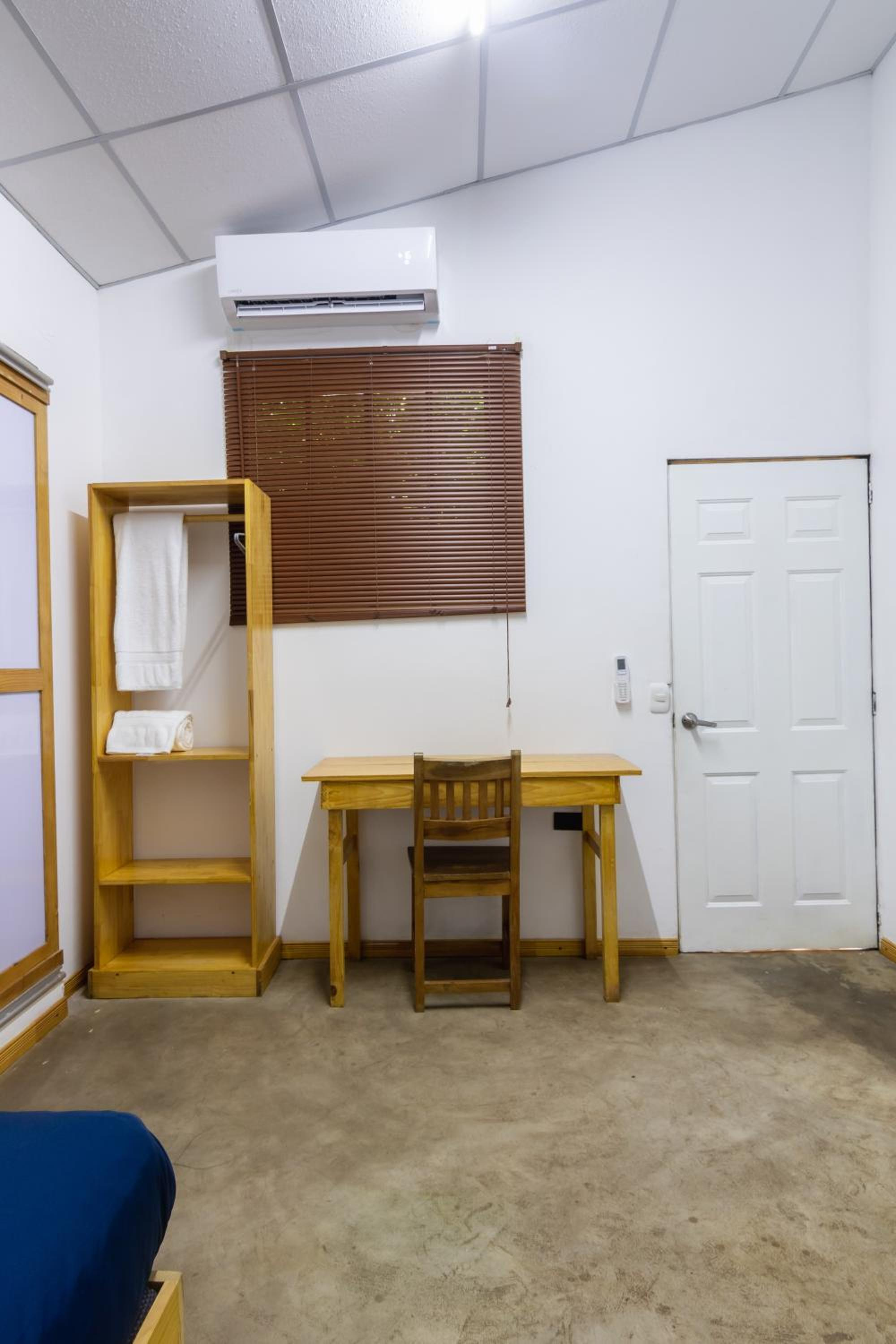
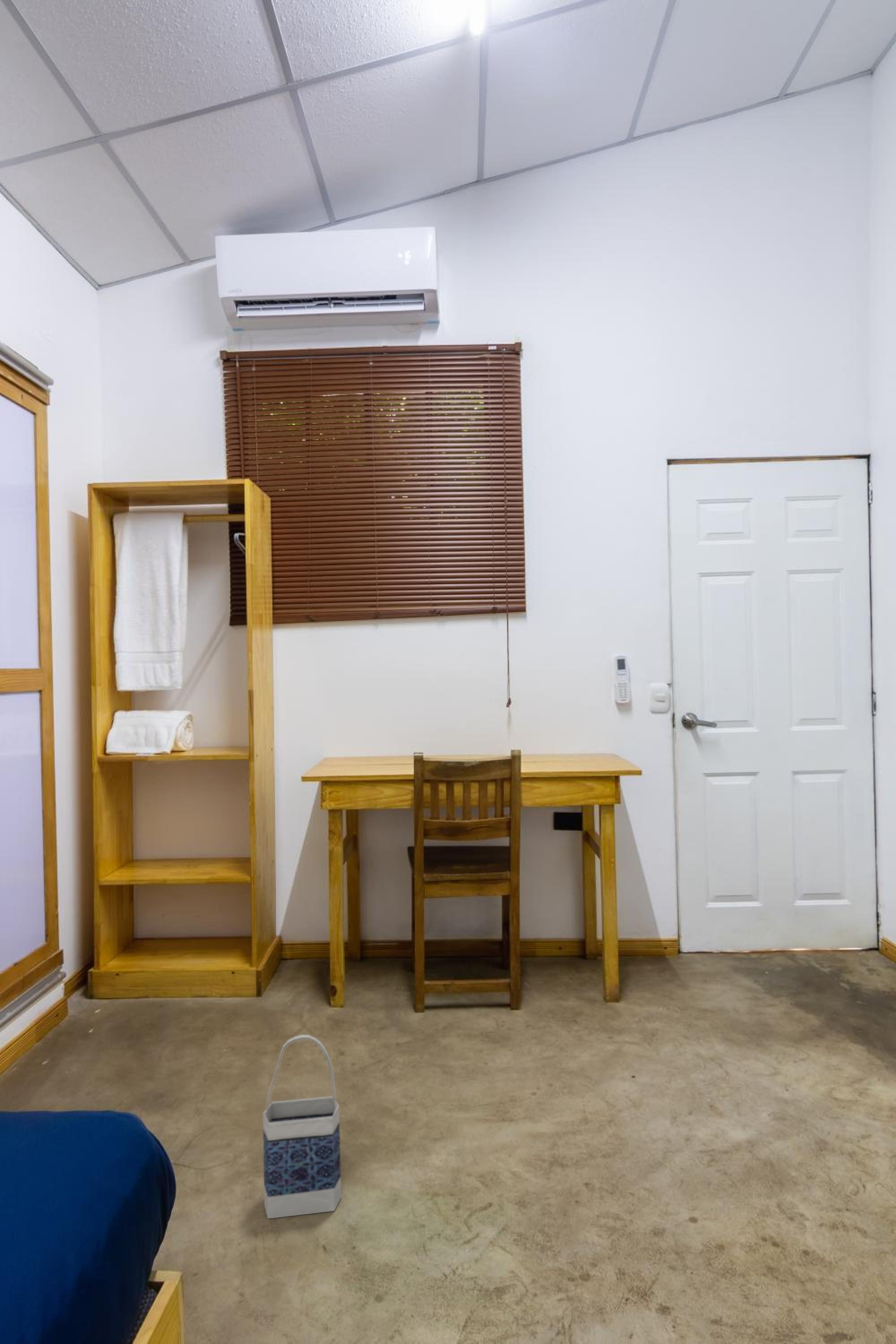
+ bag [263,1034,342,1219]
